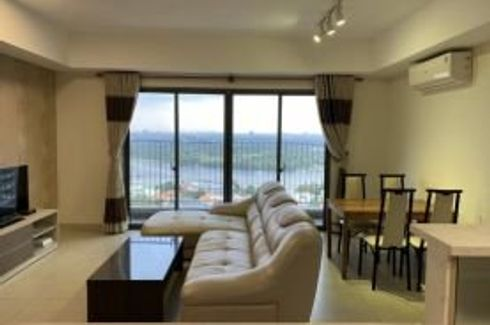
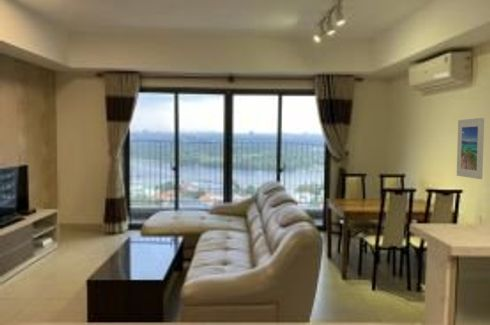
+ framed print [456,117,485,180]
